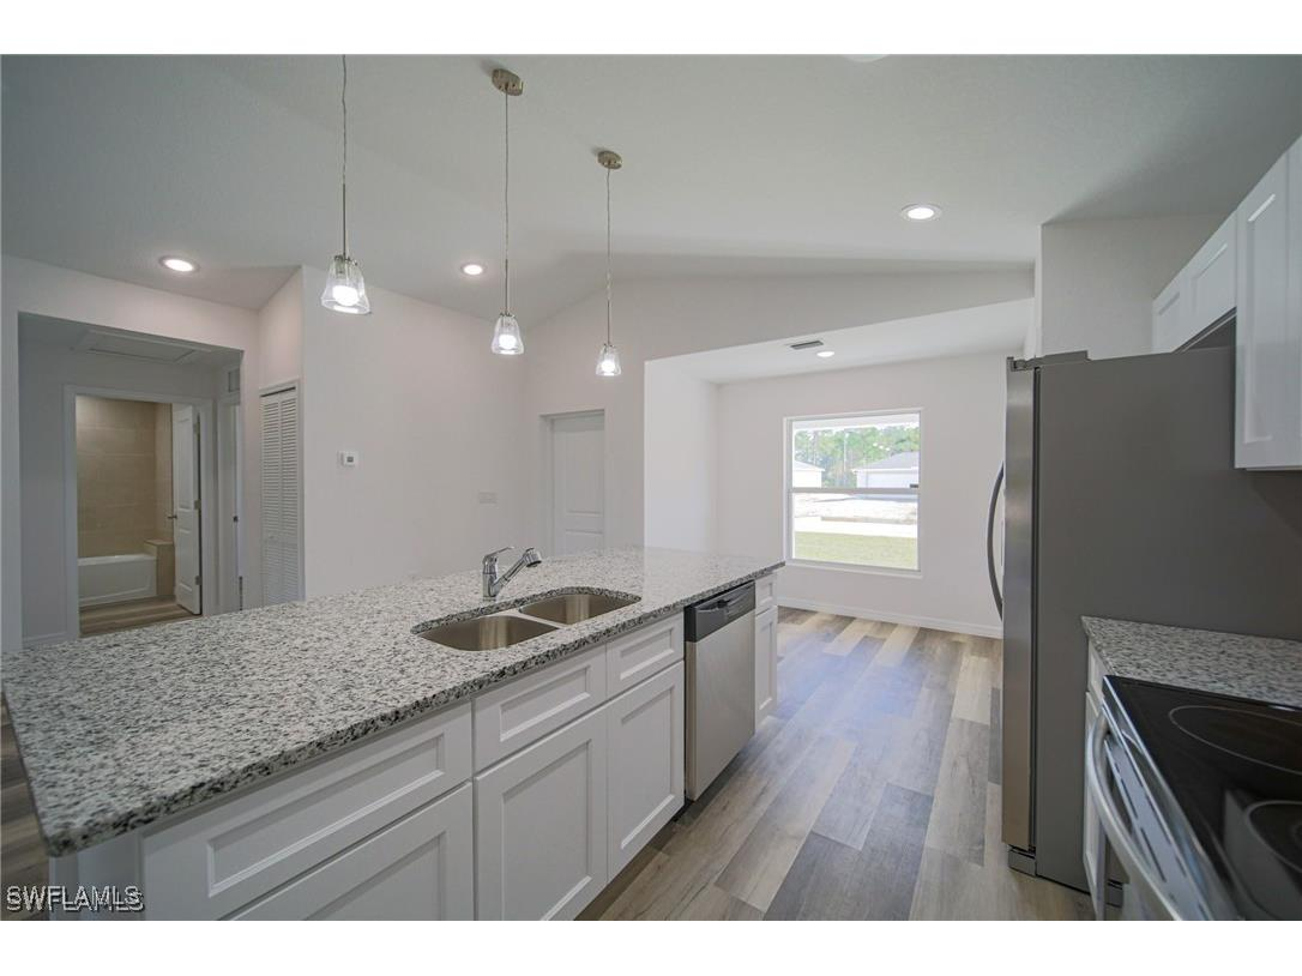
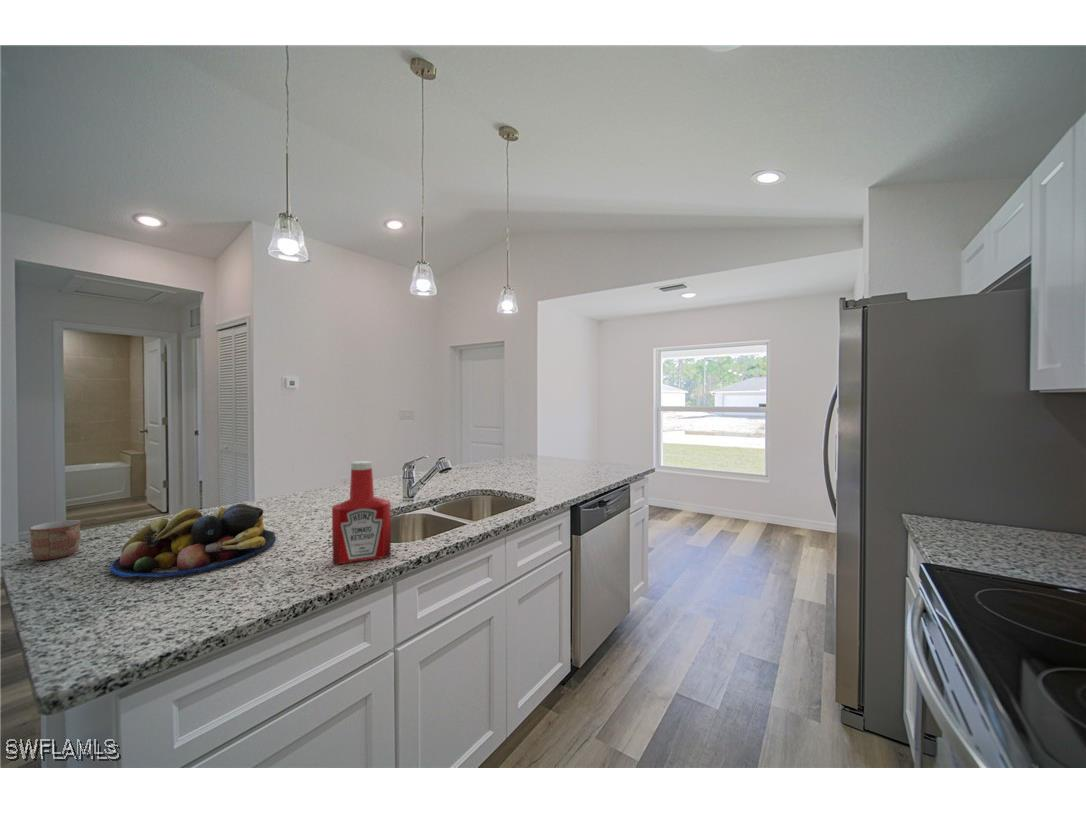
+ fruit bowl [109,503,277,578]
+ soap bottle [331,460,392,565]
+ mug [28,519,82,561]
